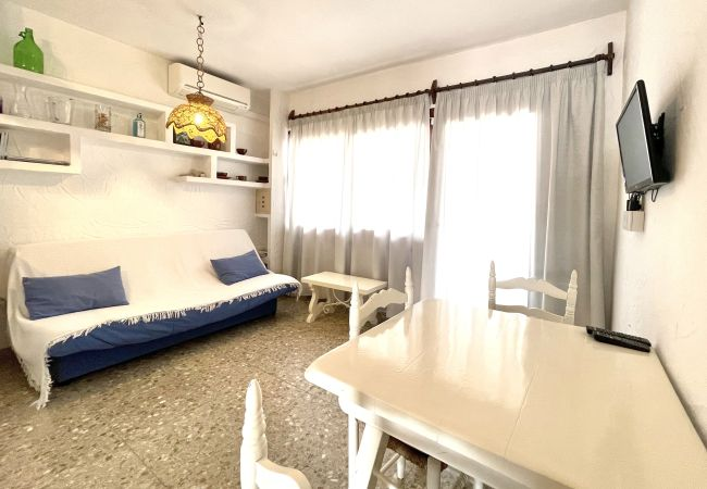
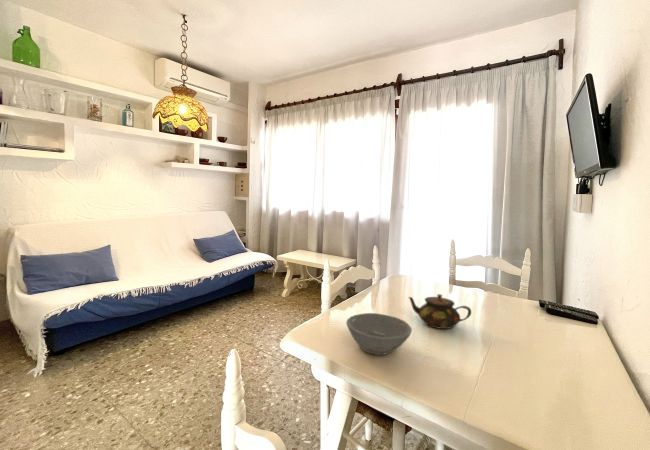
+ teapot [408,293,472,330]
+ bowl [345,312,413,356]
